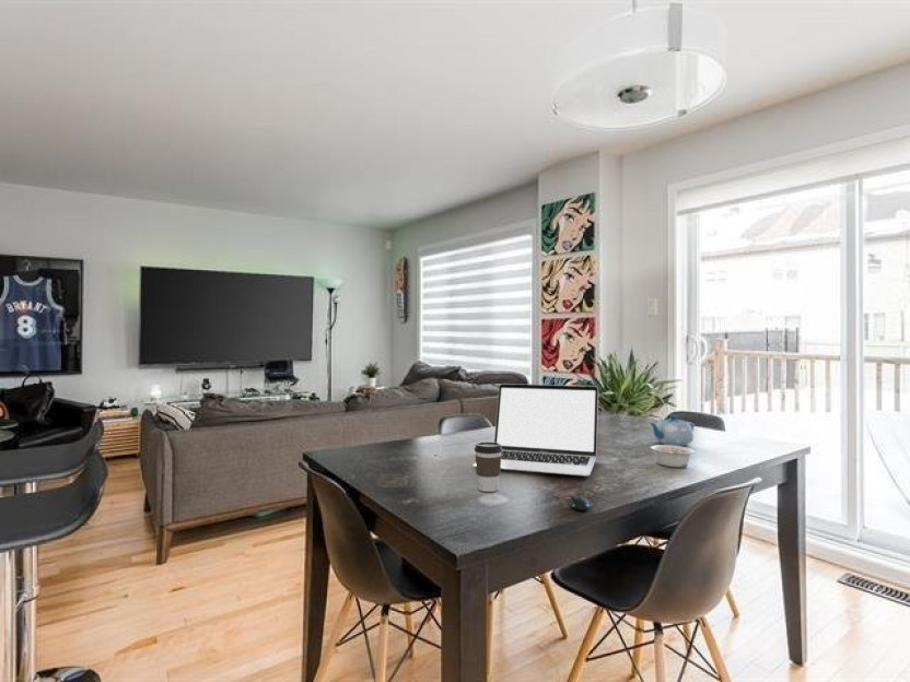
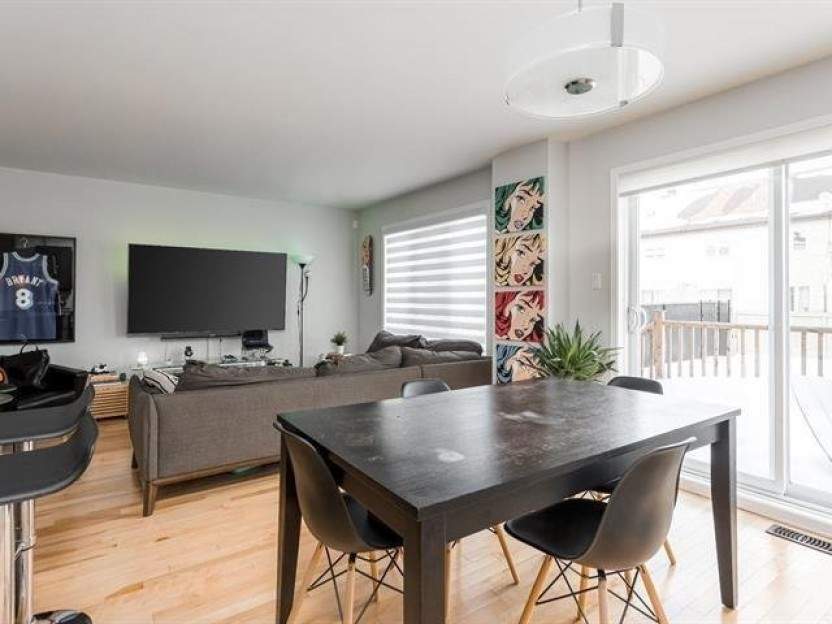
- legume [649,444,696,468]
- coffee cup [474,440,502,493]
- laptop [471,383,599,478]
- chinaware [649,414,696,447]
- mouse [570,492,591,511]
